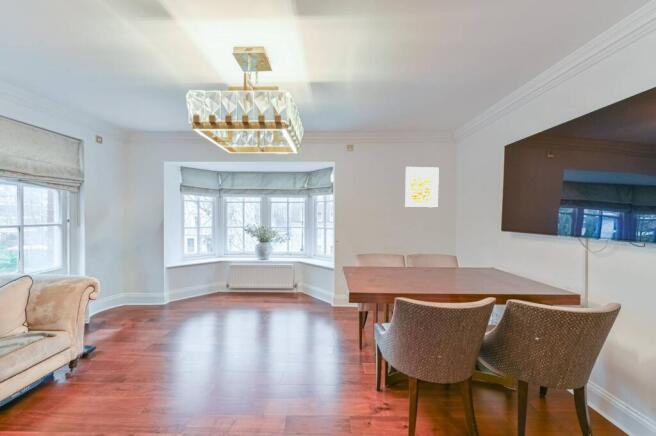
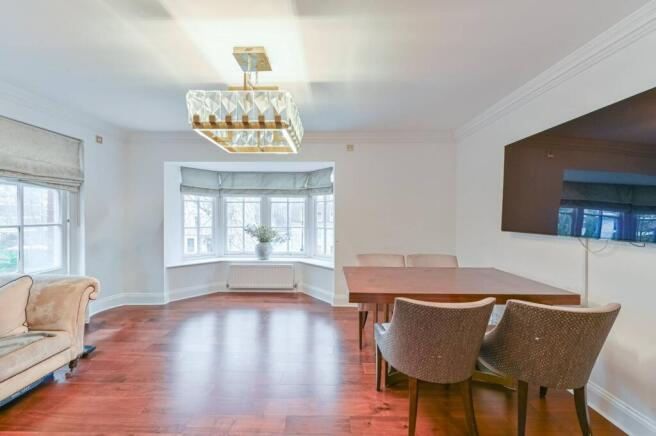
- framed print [404,166,440,209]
